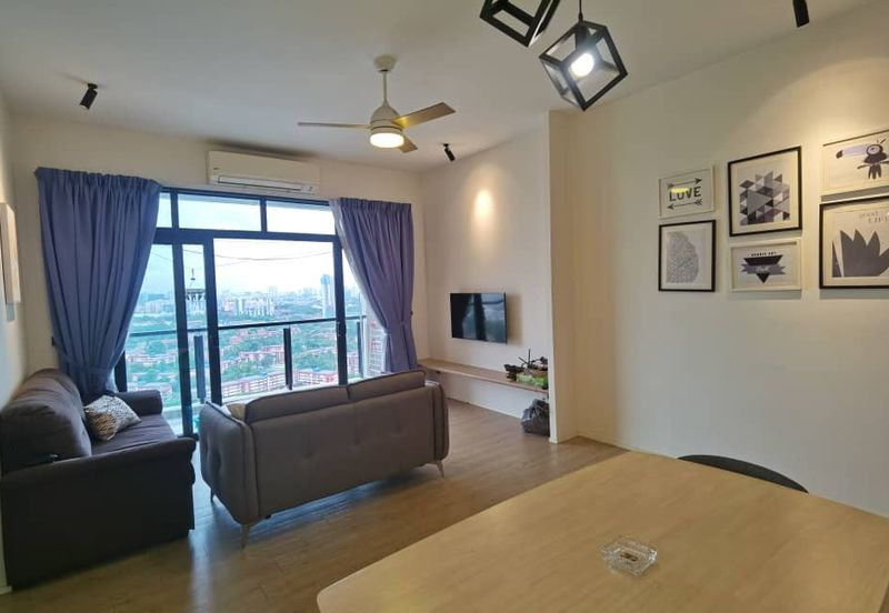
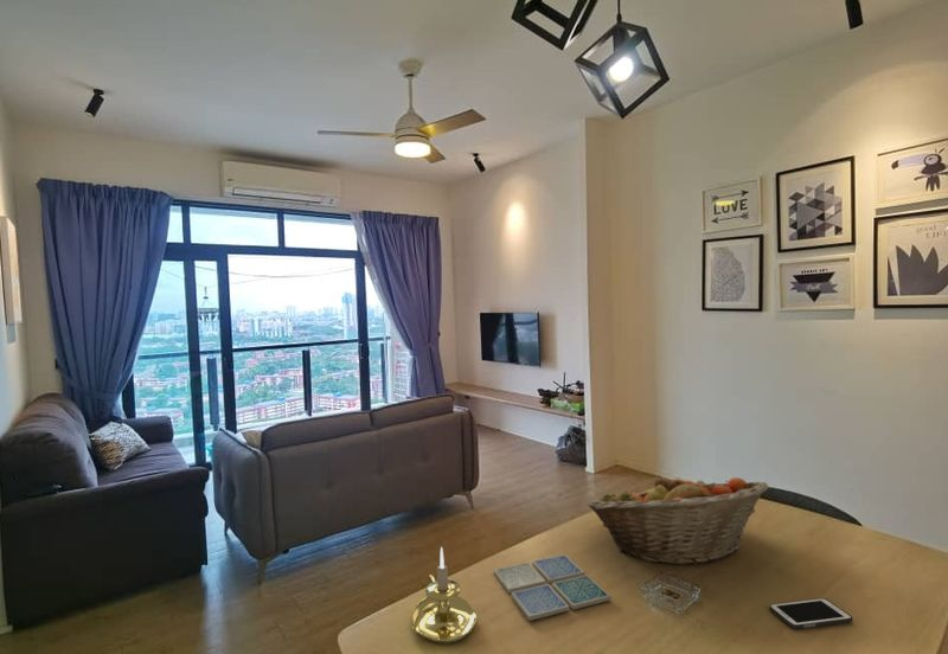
+ candle holder [410,546,478,646]
+ cell phone [768,597,854,630]
+ fruit basket [587,474,770,566]
+ drink coaster [493,553,611,622]
